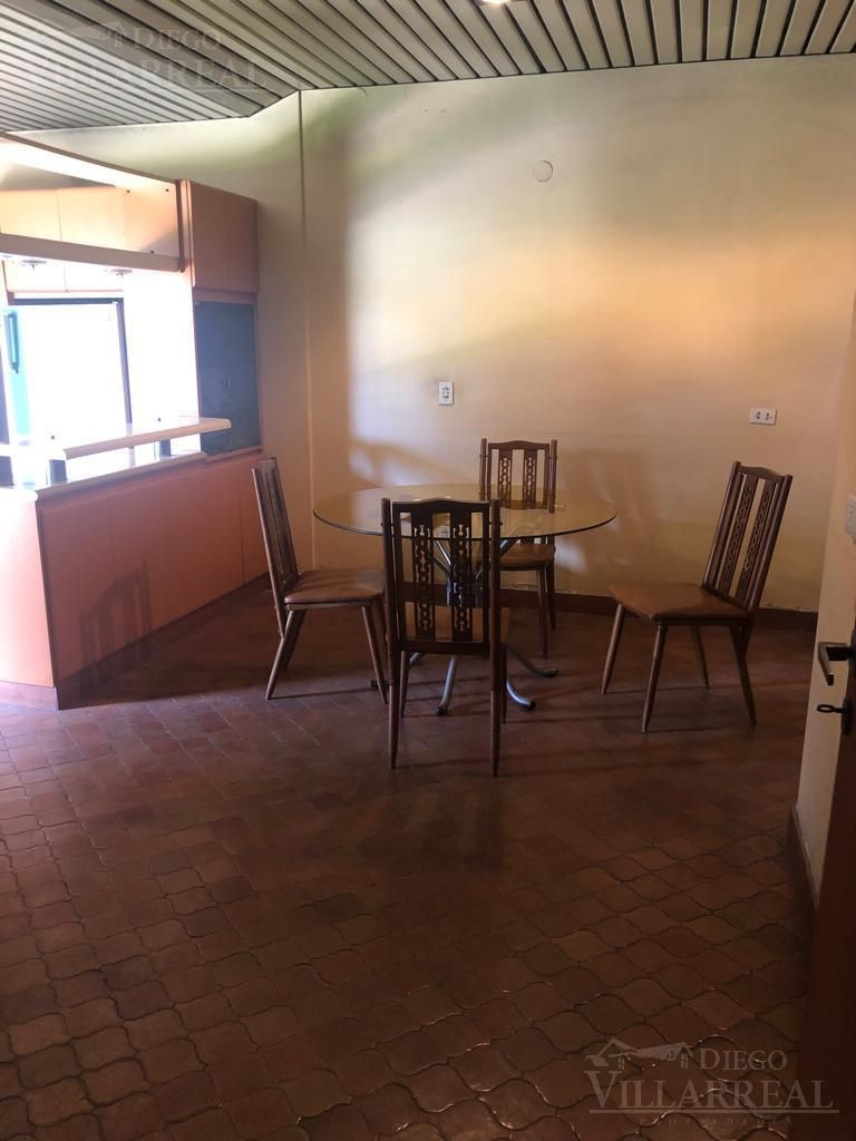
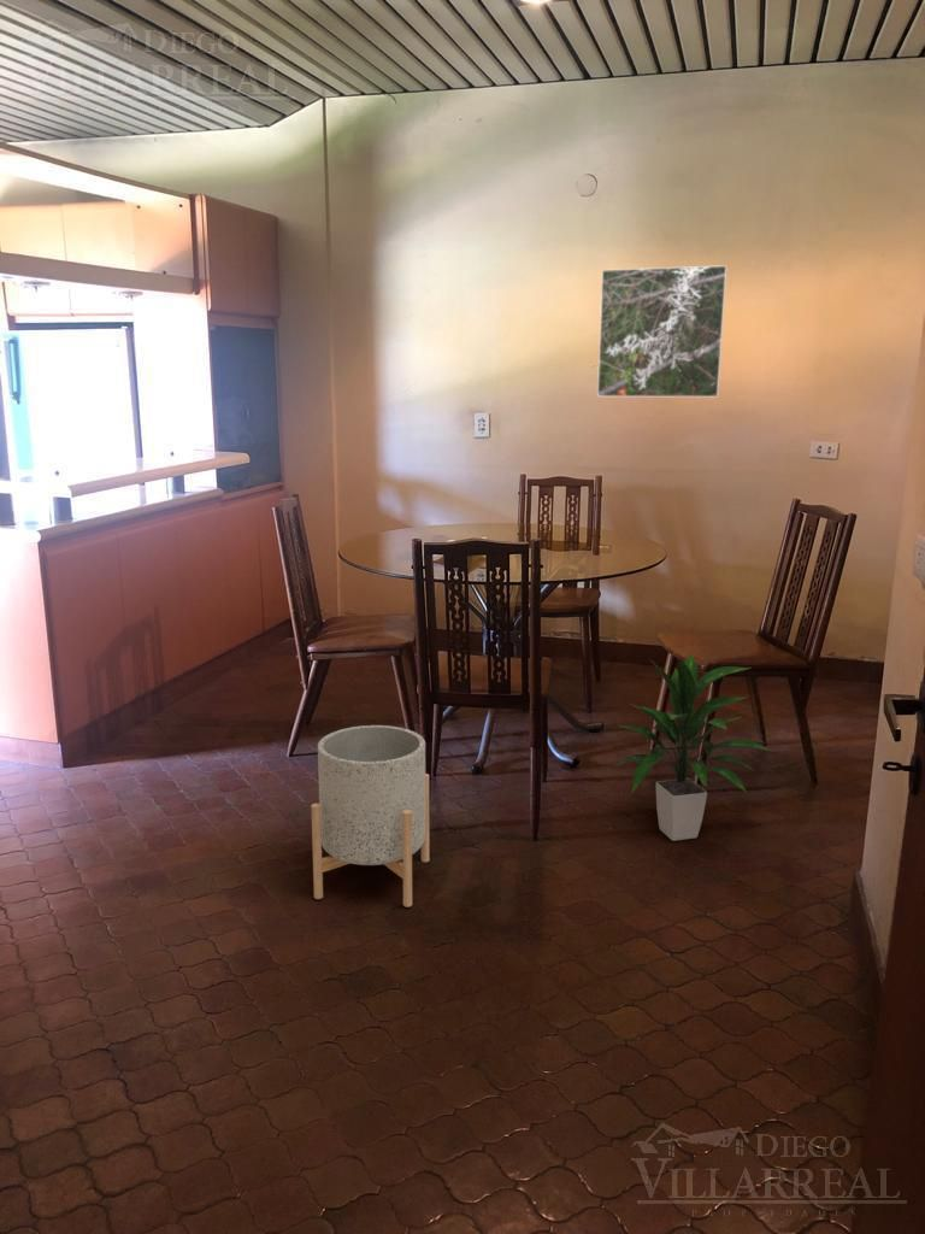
+ planter [310,724,430,909]
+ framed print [596,264,729,399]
+ indoor plant [613,652,772,842]
